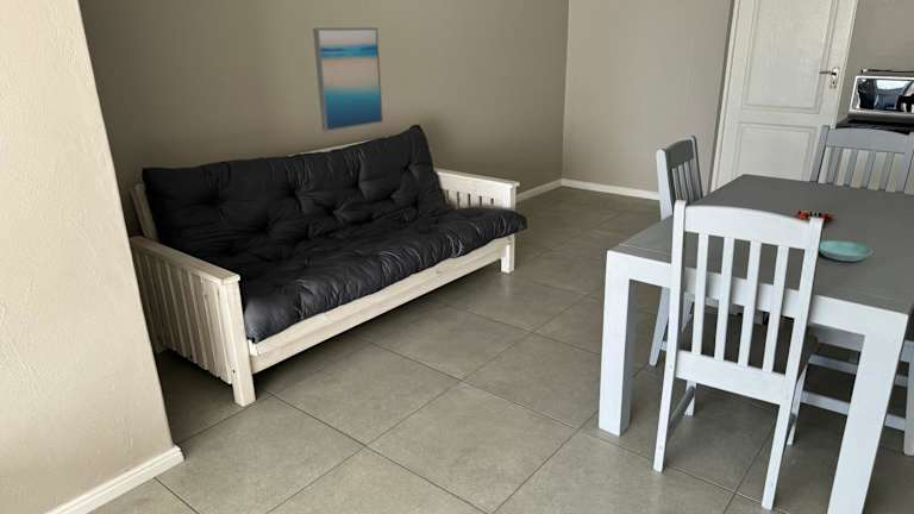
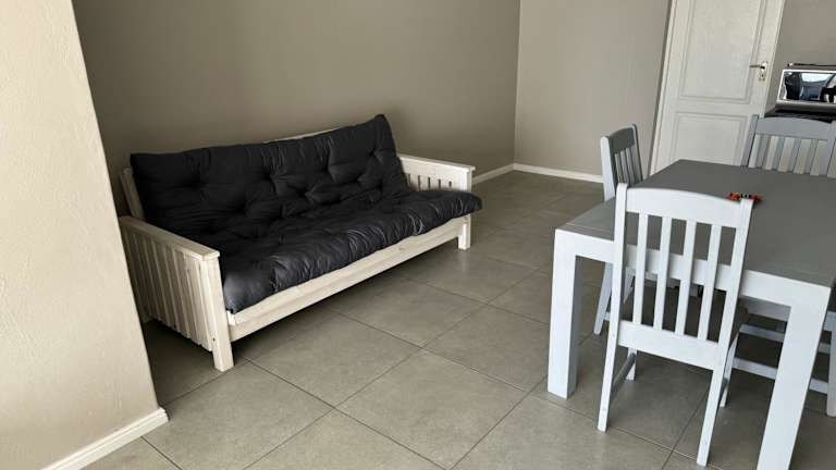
- saucer [818,239,874,262]
- wall art [312,26,384,133]
